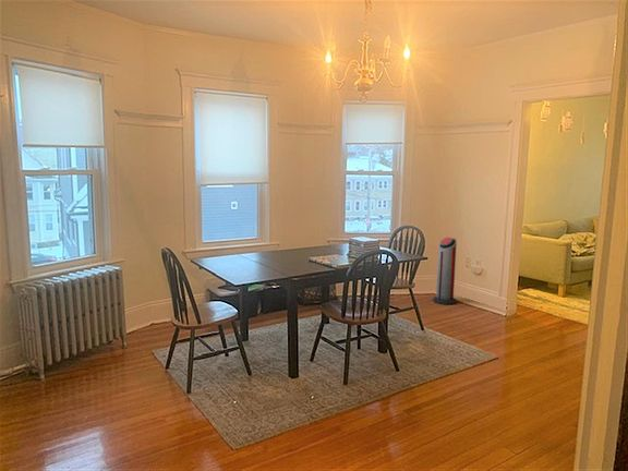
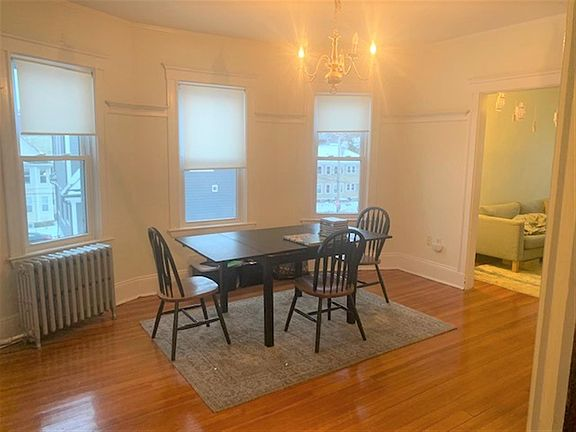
- air purifier [432,237,458,305]
